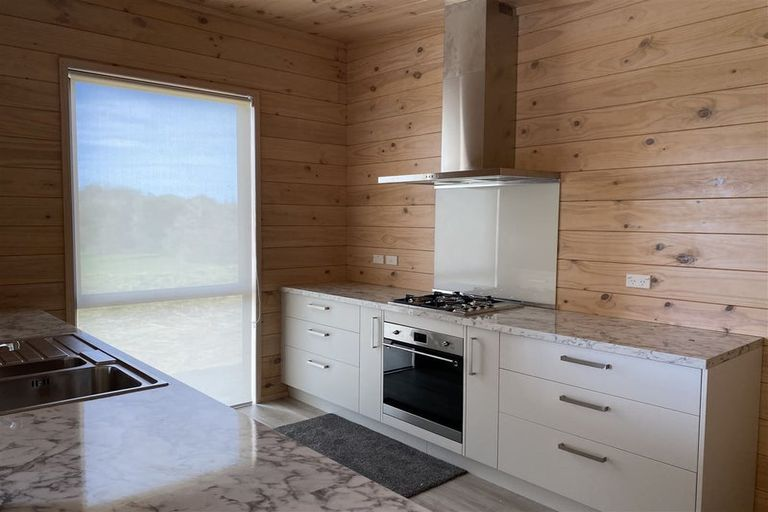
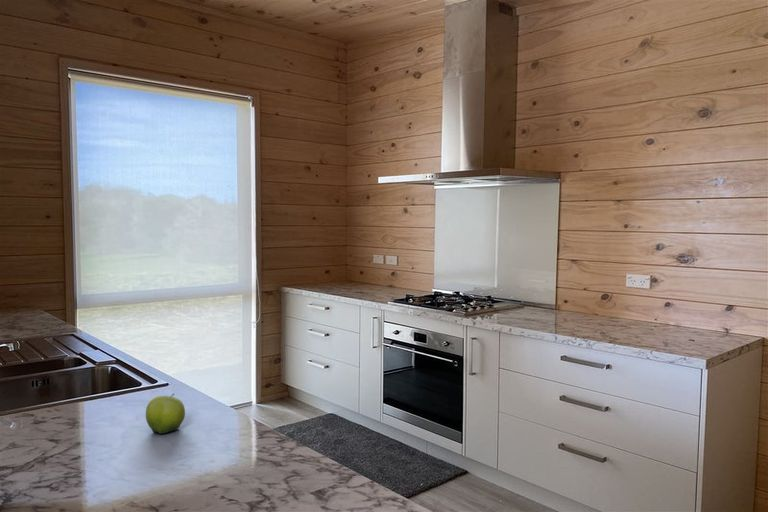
+ fruit [145,392,186,435]
